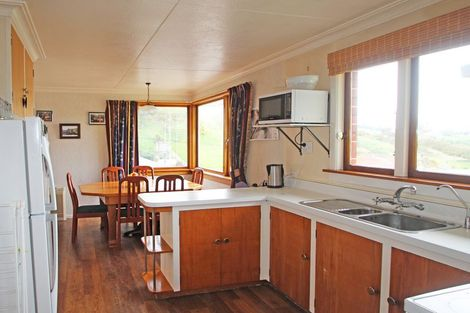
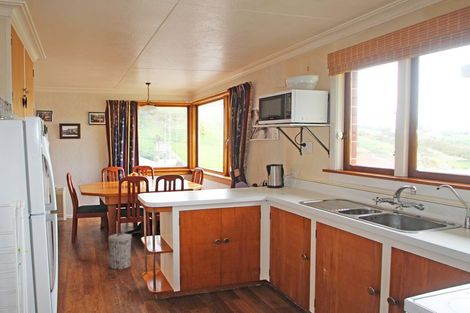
+ trash can [107,232,133,270]
